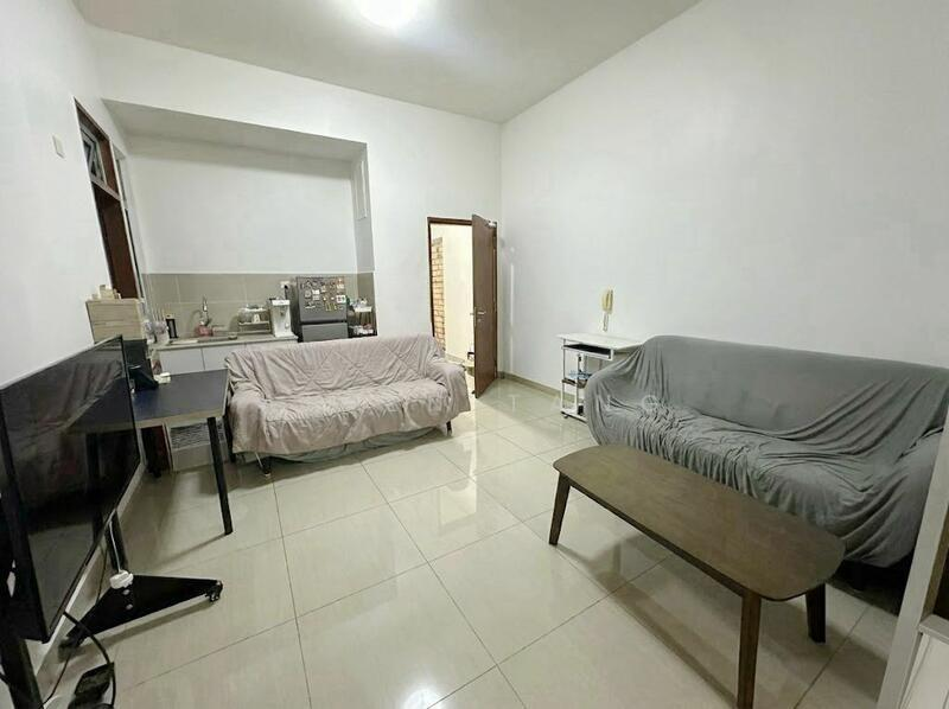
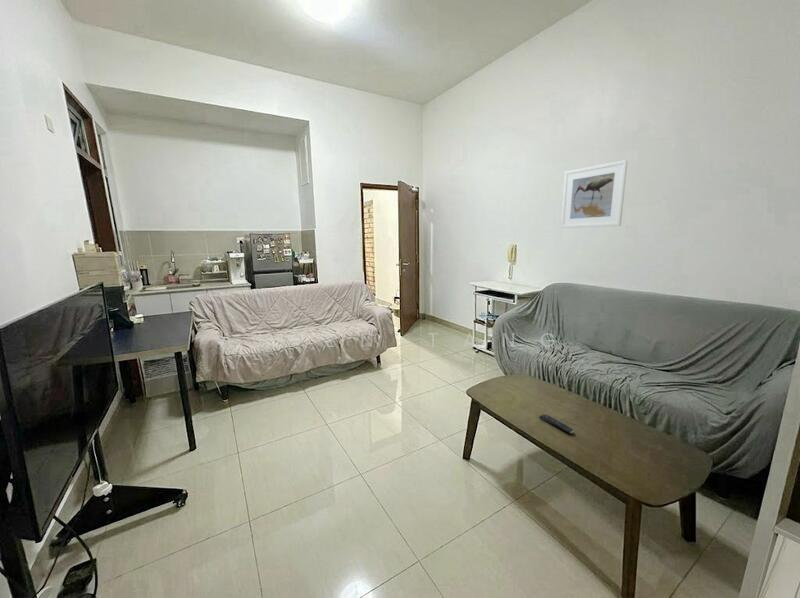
+ remote control [538,413,575,434]
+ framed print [560,159,629,229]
